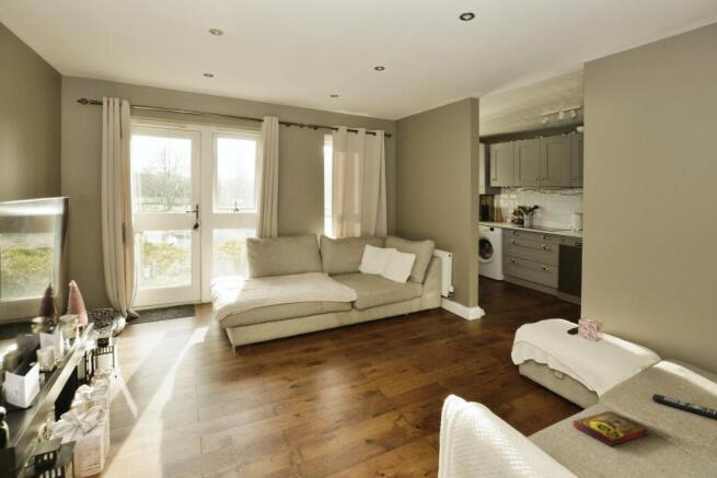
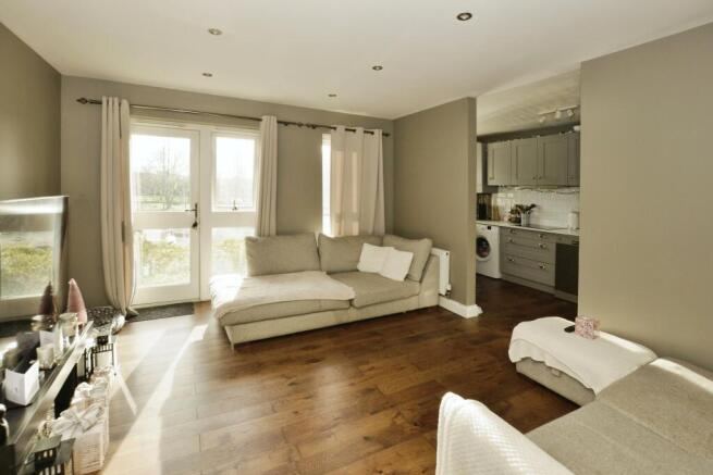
- remote control [651,393,717,420]
- book [573,409,650,447]
